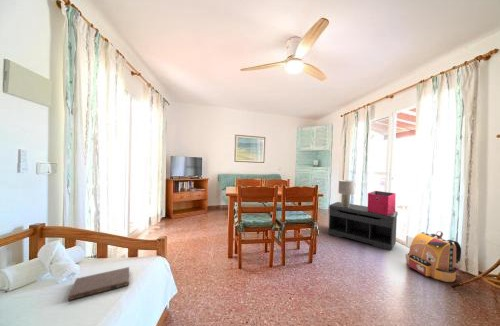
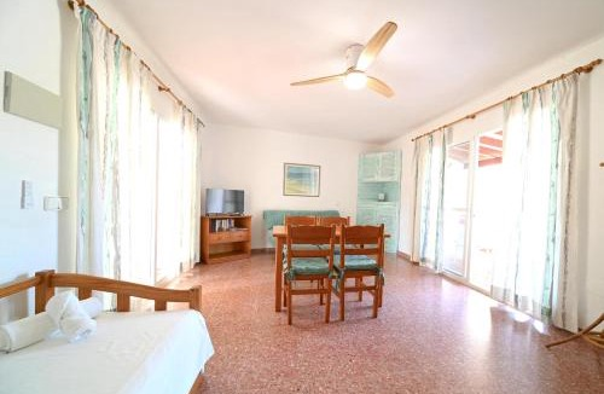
- book [67,266,130,301]
- bench [328,201,399,252]
- storage bin [367,190,397,216]
- lamp [337,179,355,207]
- backpack [407,230,462,283]
